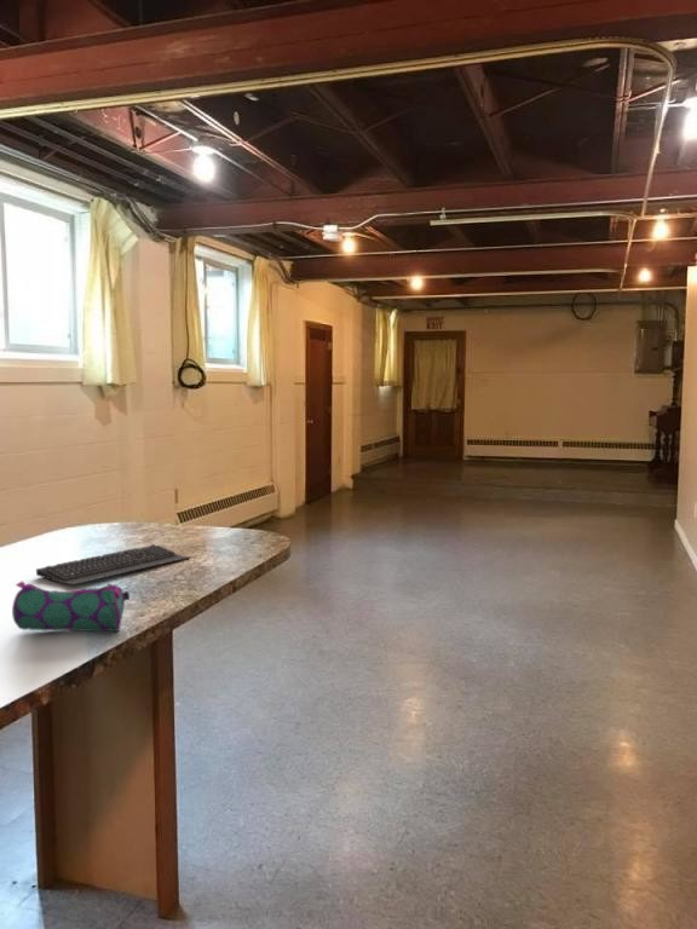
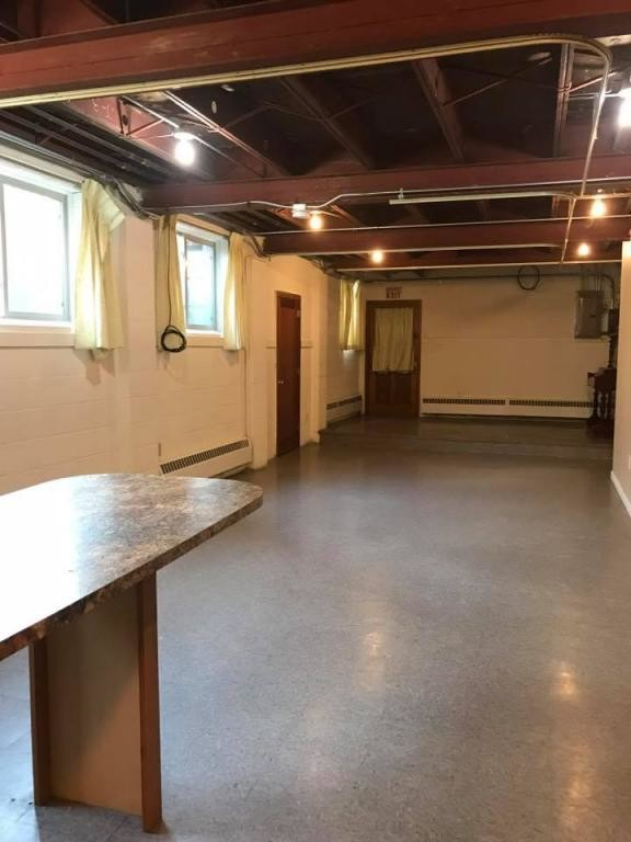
- pencil case [11,581,131,633]
- keyboard [35,543,192,585]
